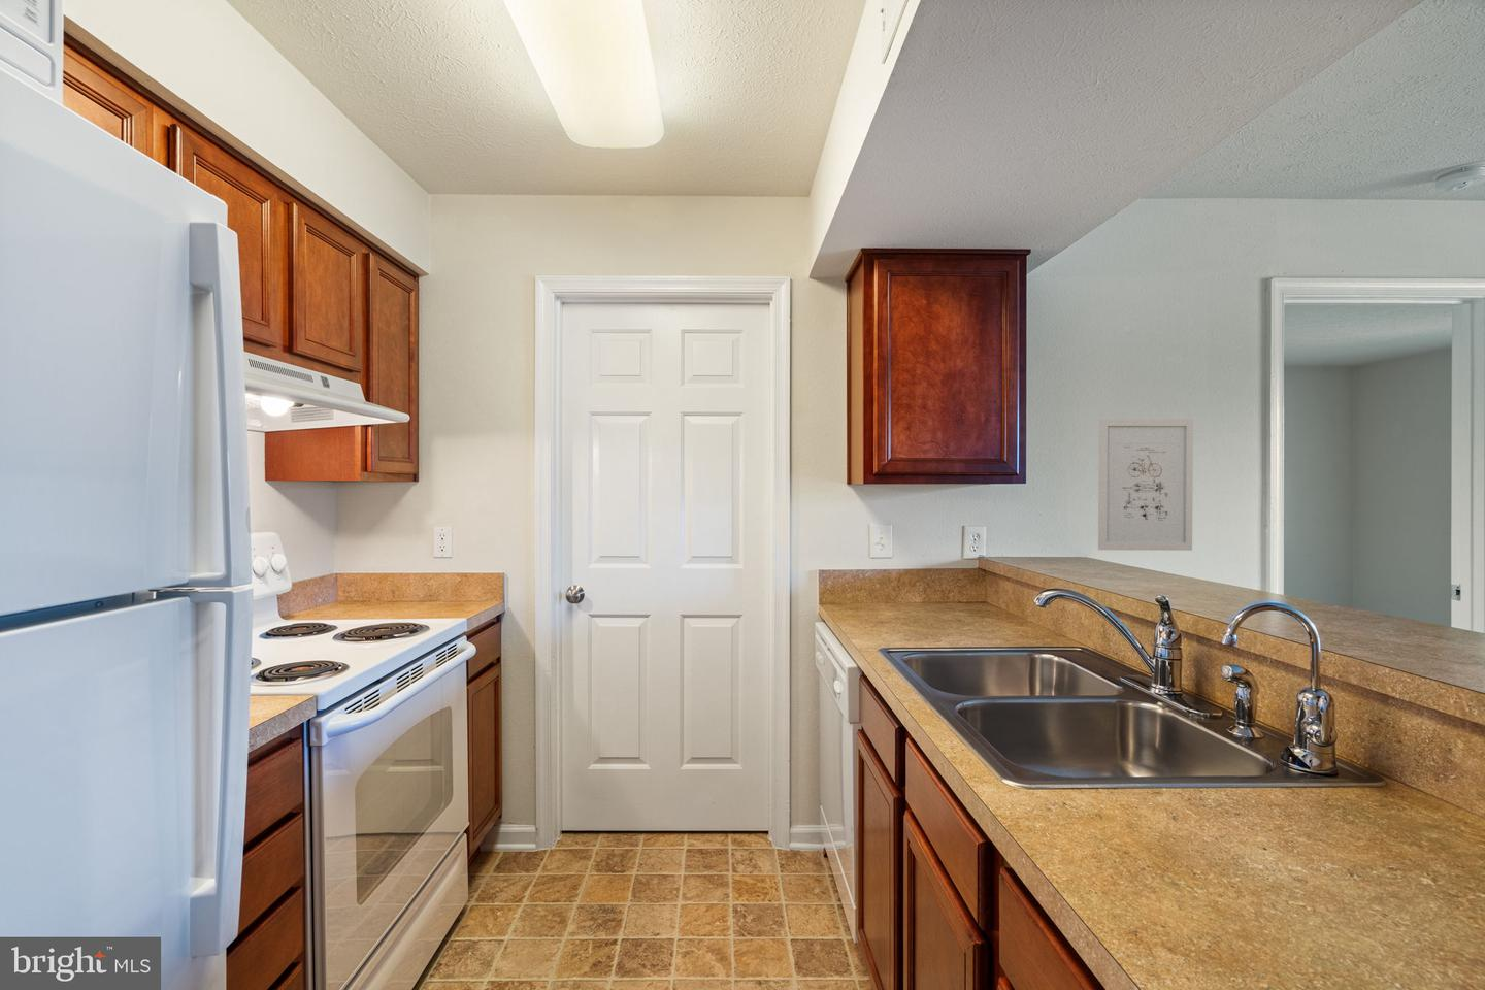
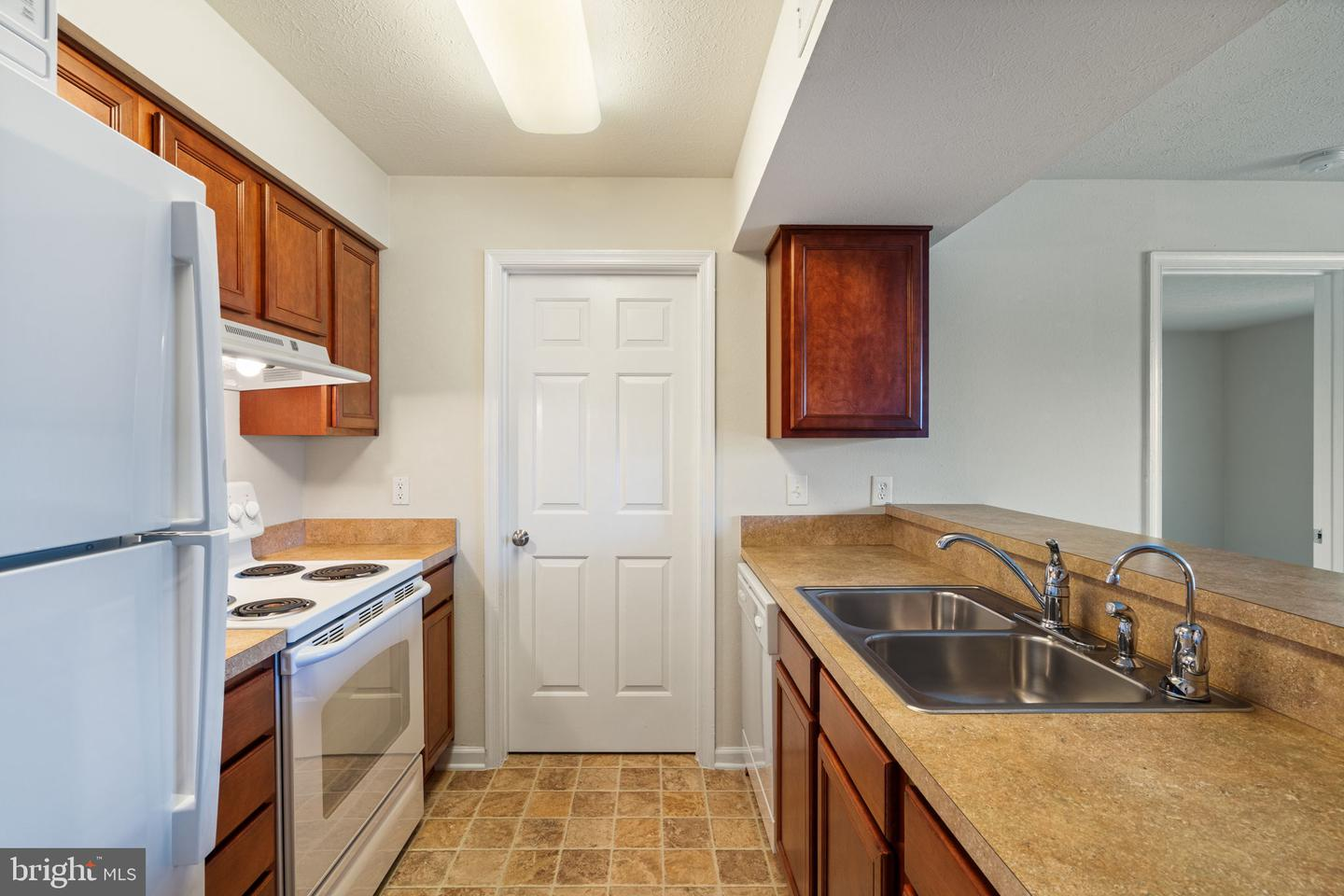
- wall art [1097,418,1194,551]
